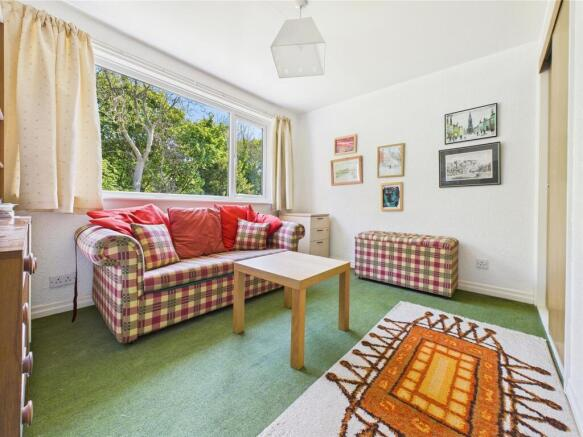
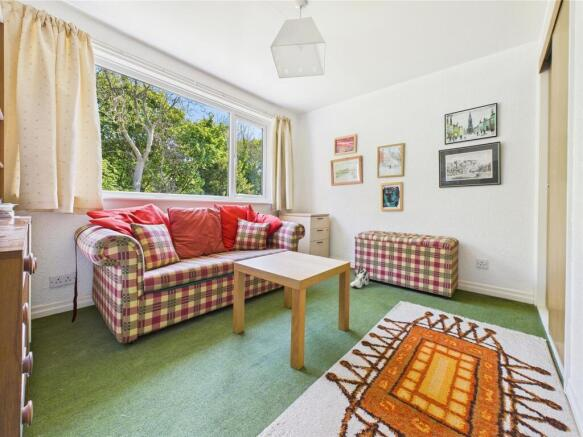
+ sneaker [349,266,370,289]
